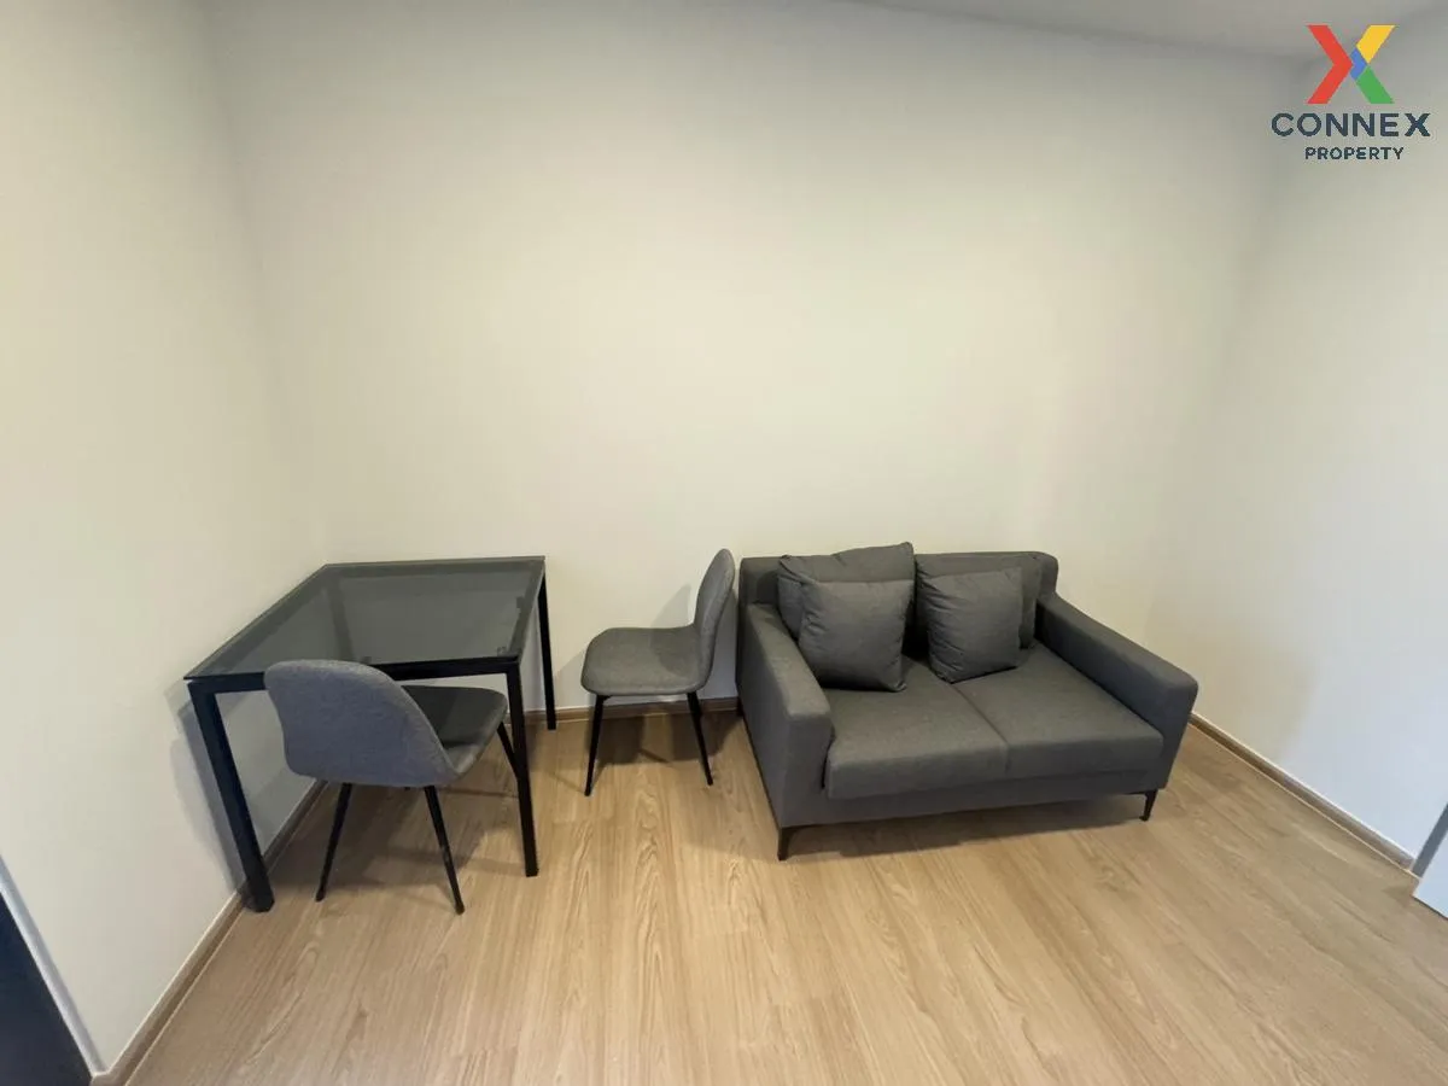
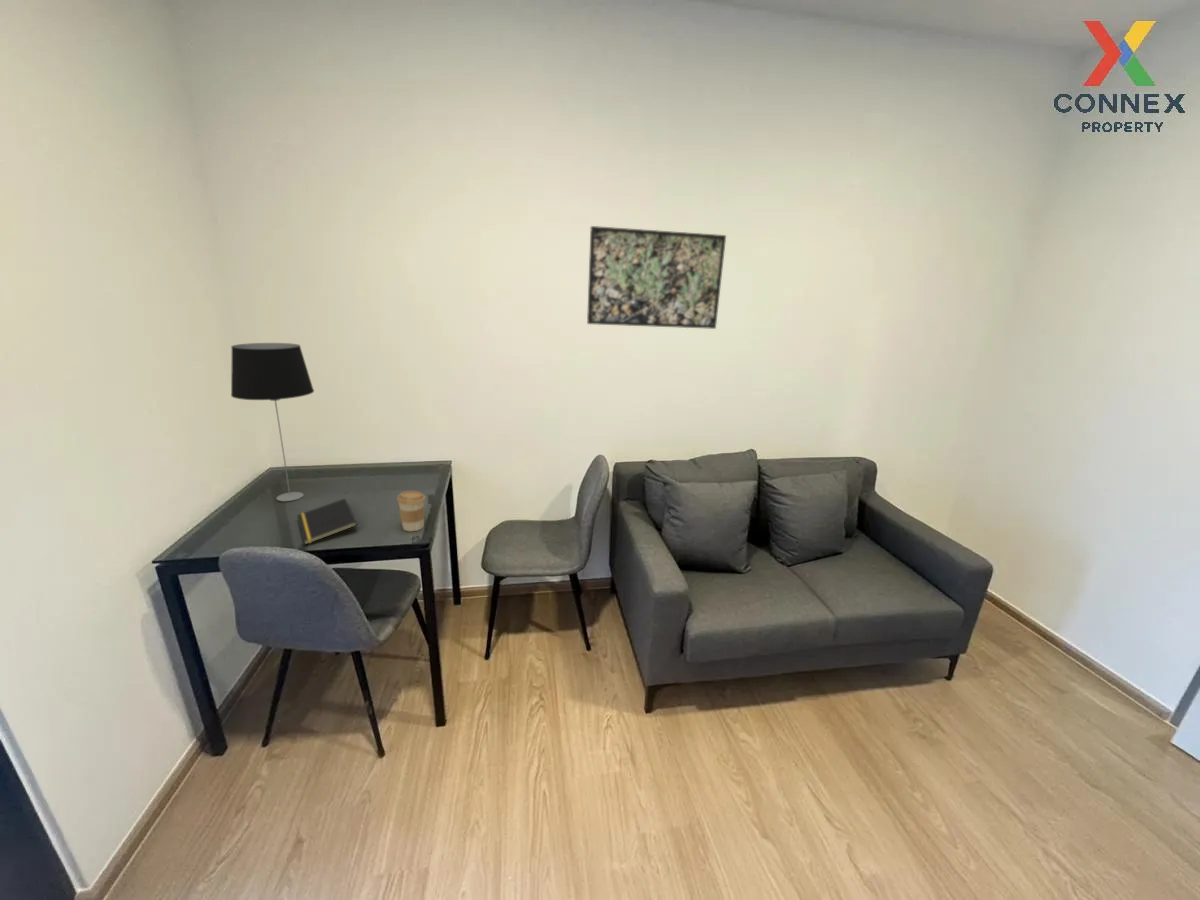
+ table lamp [230,342,315,502]
+ notepad [296,498,358,546]
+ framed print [586,225,727,330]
+ coffee cup [396,490,427,532]
